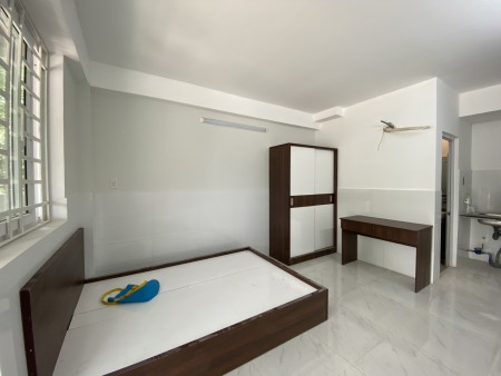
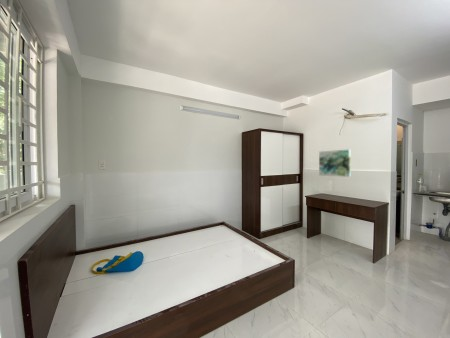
+ wall art [318,148,351,178]
